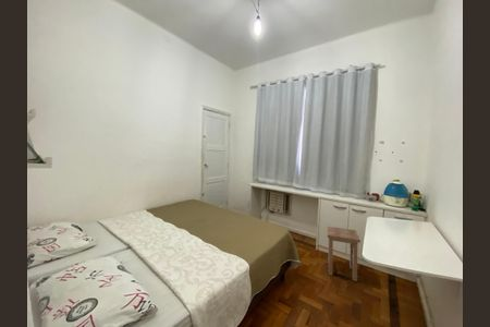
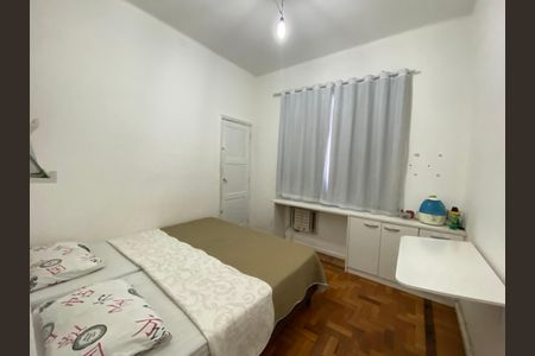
- stool [326,226,362,282]
